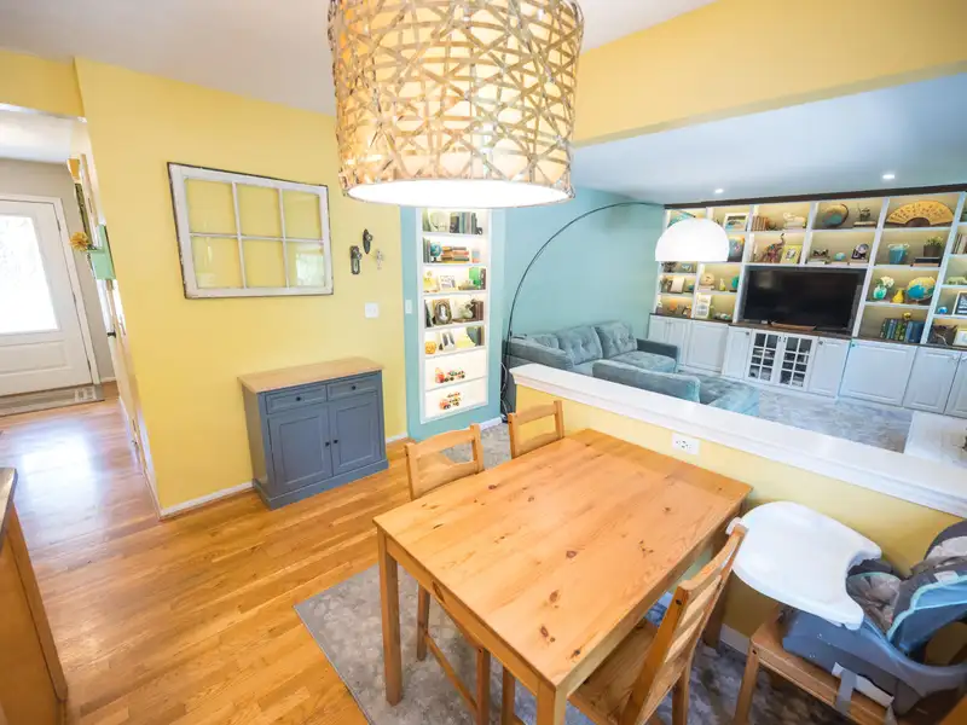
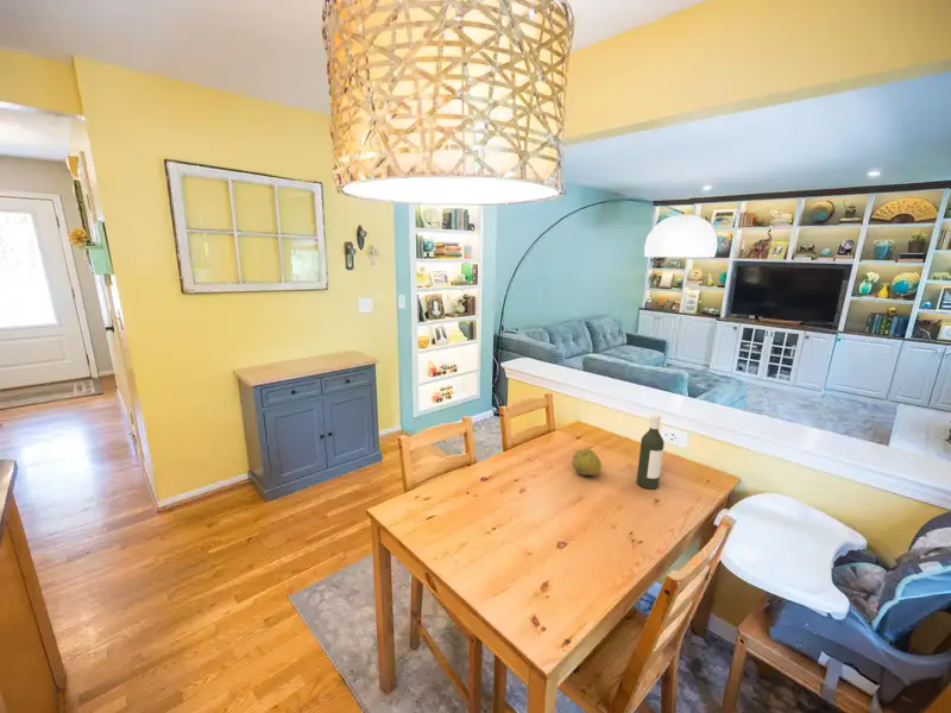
+ bottle [635,412,666,491]
+ fruit [571,448,603,477]
